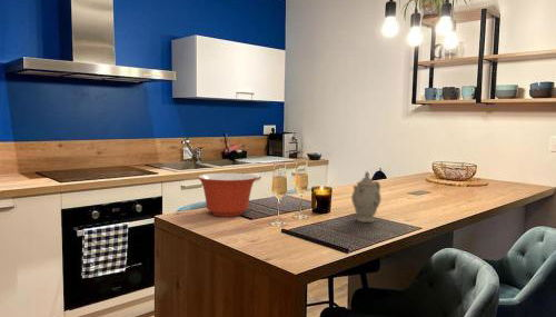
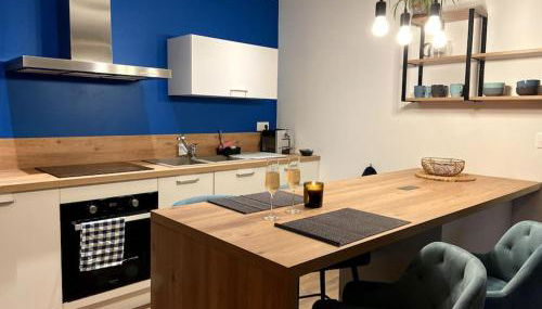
- mixing bowl [197,172,258,218]
- chinaware [350,170,383,224]
